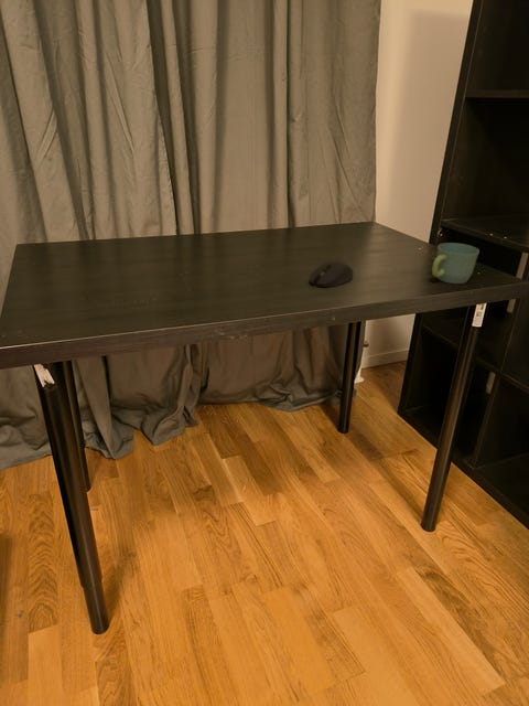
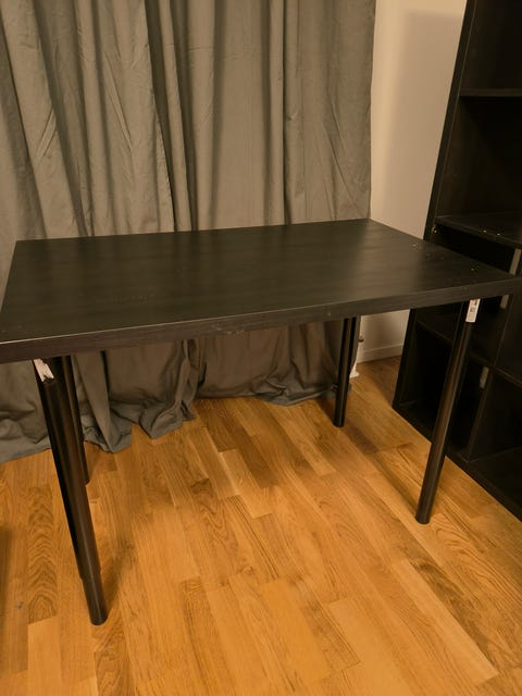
- computer mouse [309,260,355,288]
- mug [431,242,481,285]
